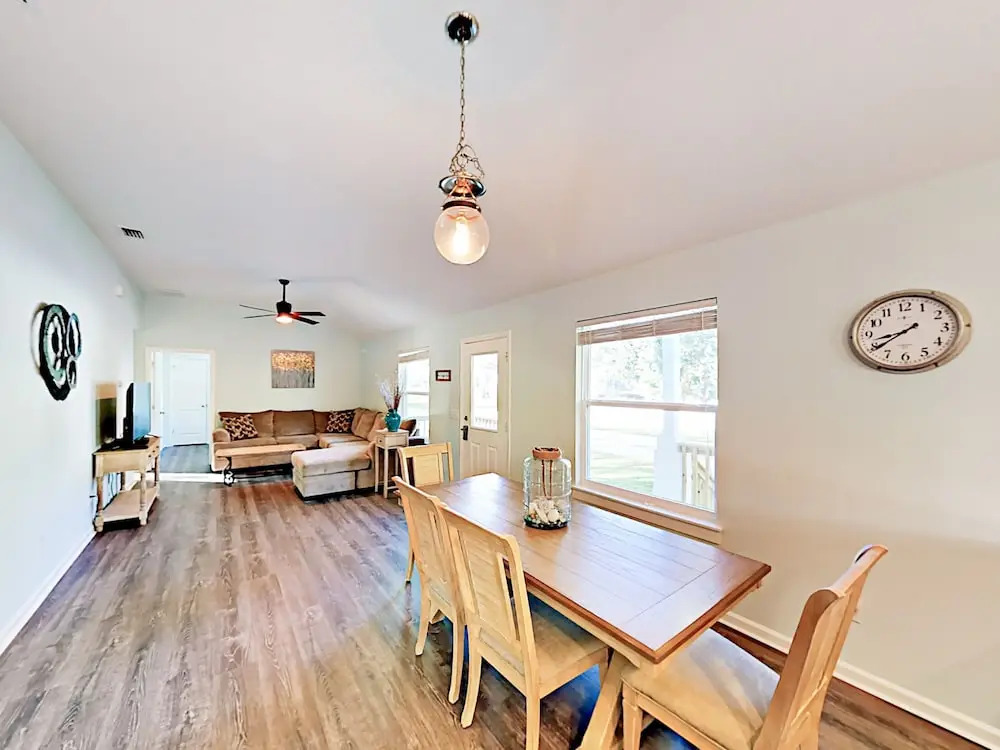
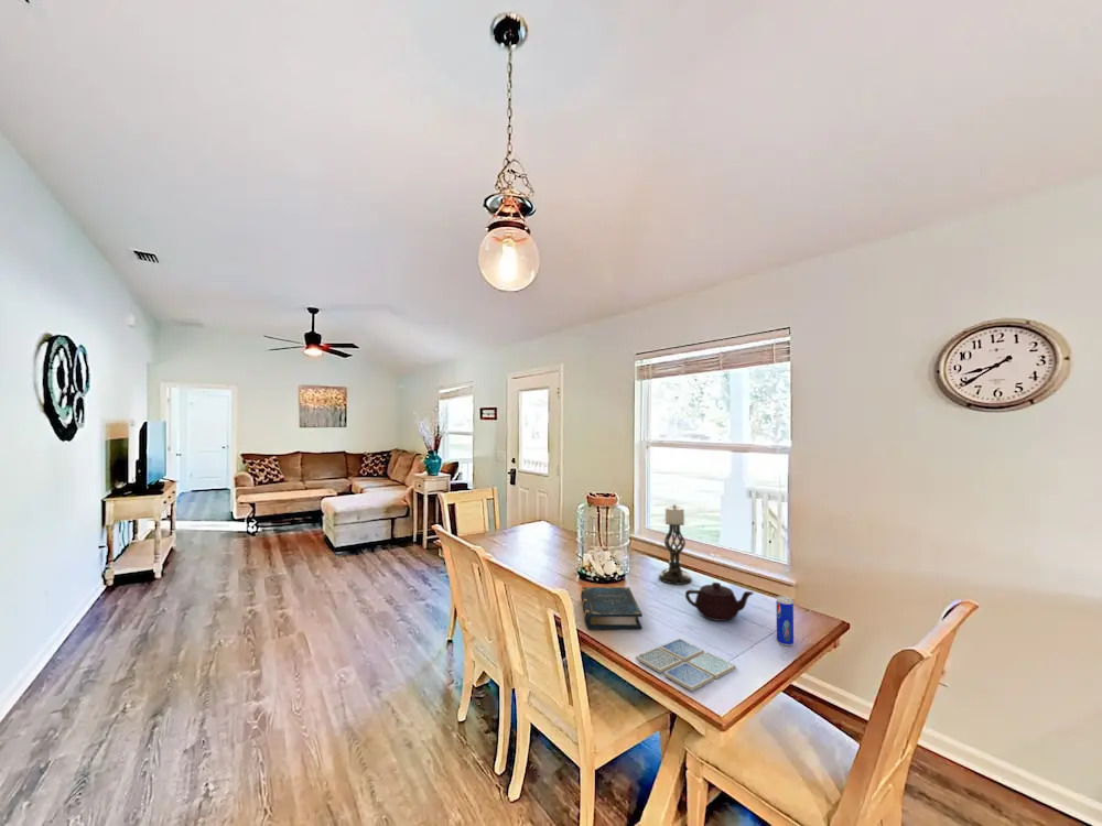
+ teapot [684,582,755,622]
+ book [580,586,642,630]
+ candle holder [658,503,693,586]
+ beverage can [775,595,795,646]
+ drink coaster [635,638,737,692]
